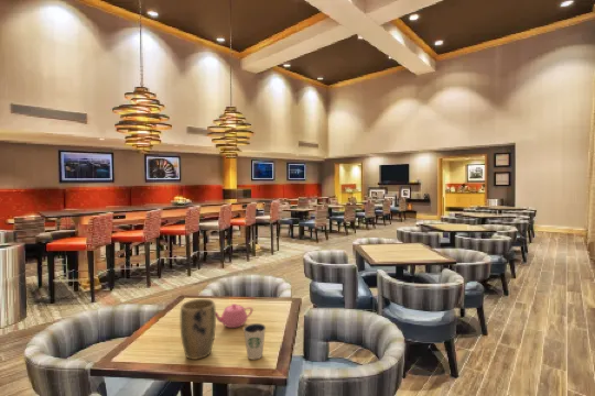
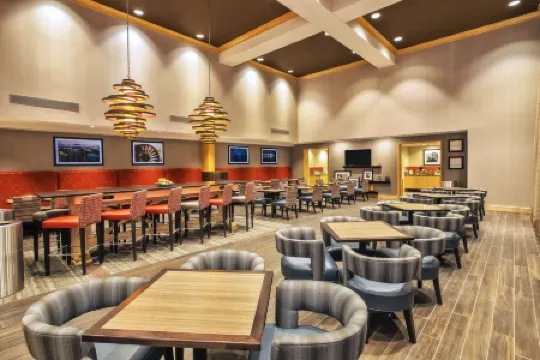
- teapot [216,302,253,329]
- plant pot [180,298,217,361]
- dixie cup [242,322,267,361]
